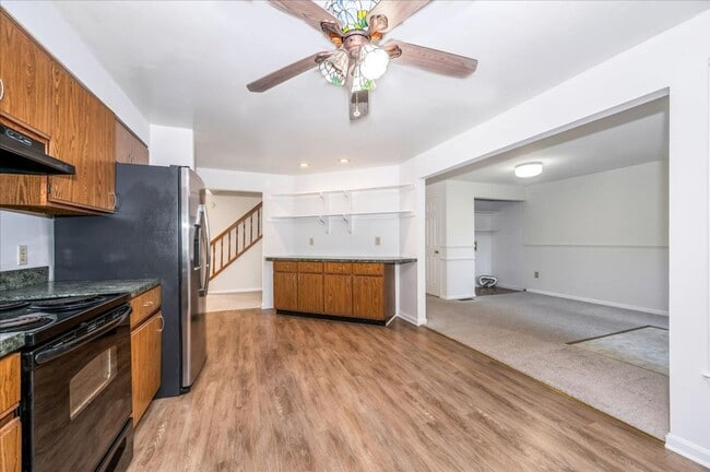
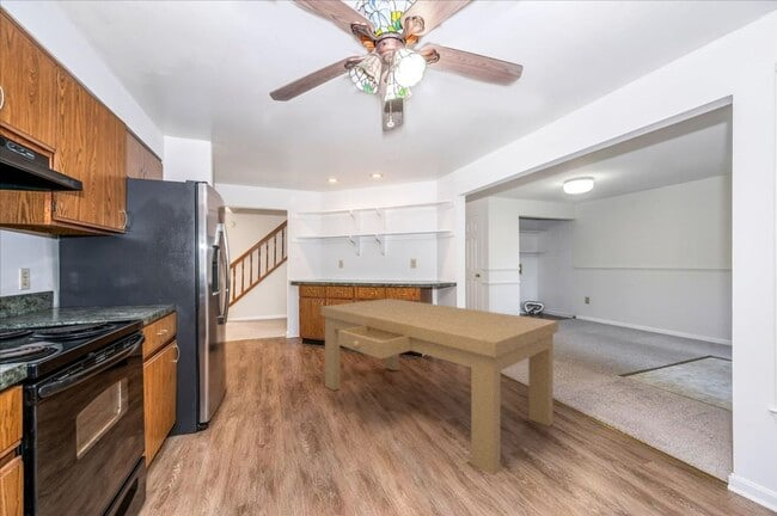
+ dining table [320,297,559,475]
